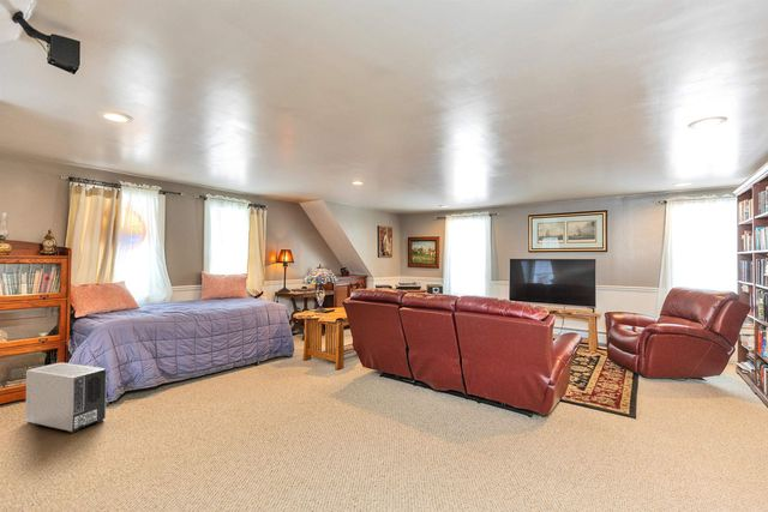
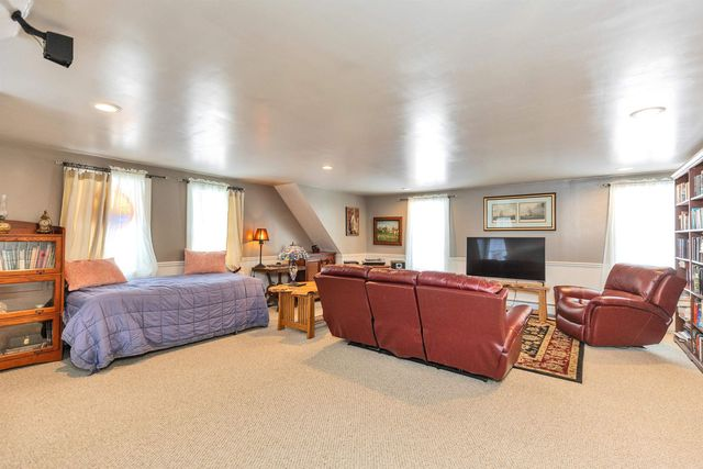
- air purifier [24,361,108,434]
